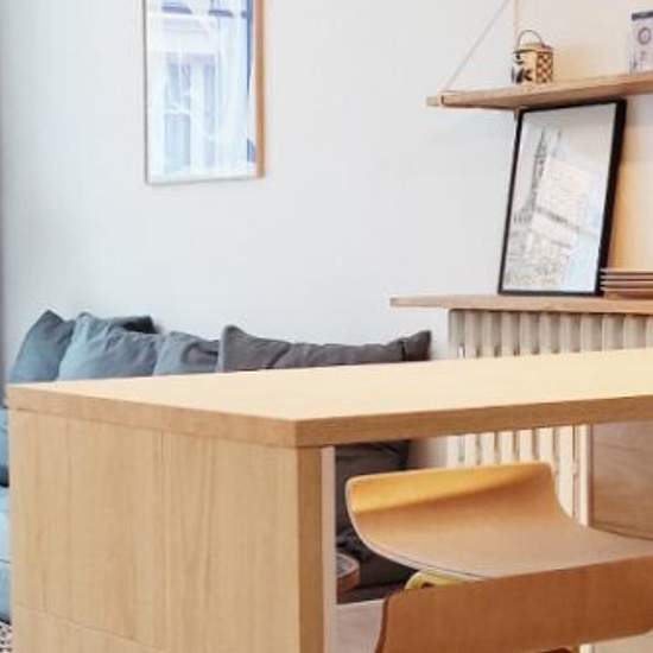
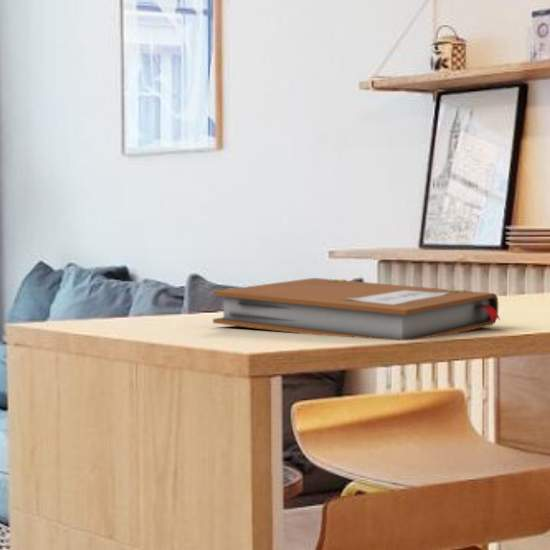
+ notebook [212,277,501,341]
